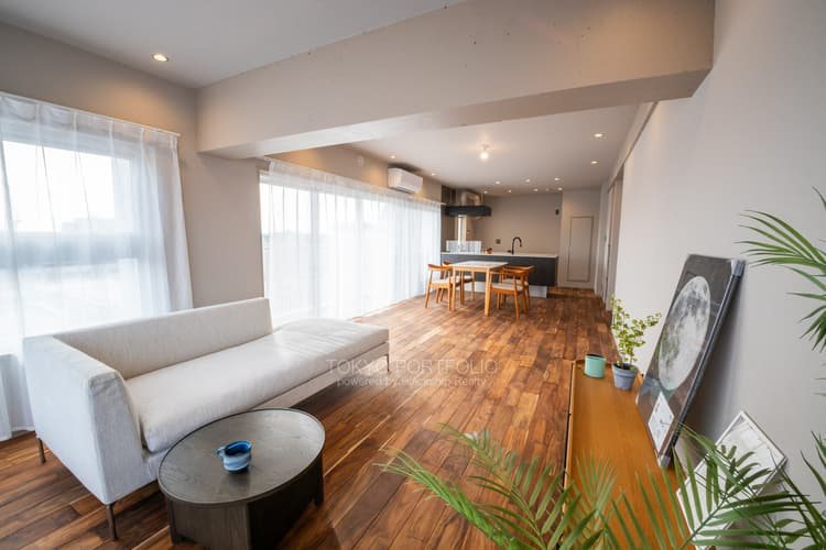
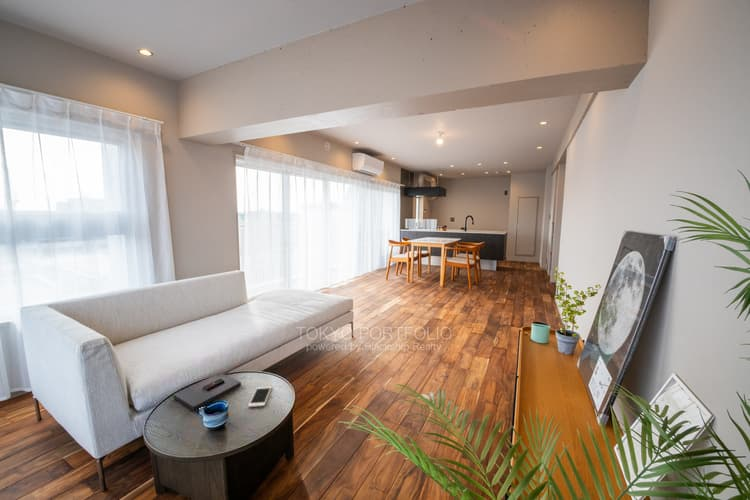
+ book [172,372,242,411]
+ cell phone [247,386,273,408]
